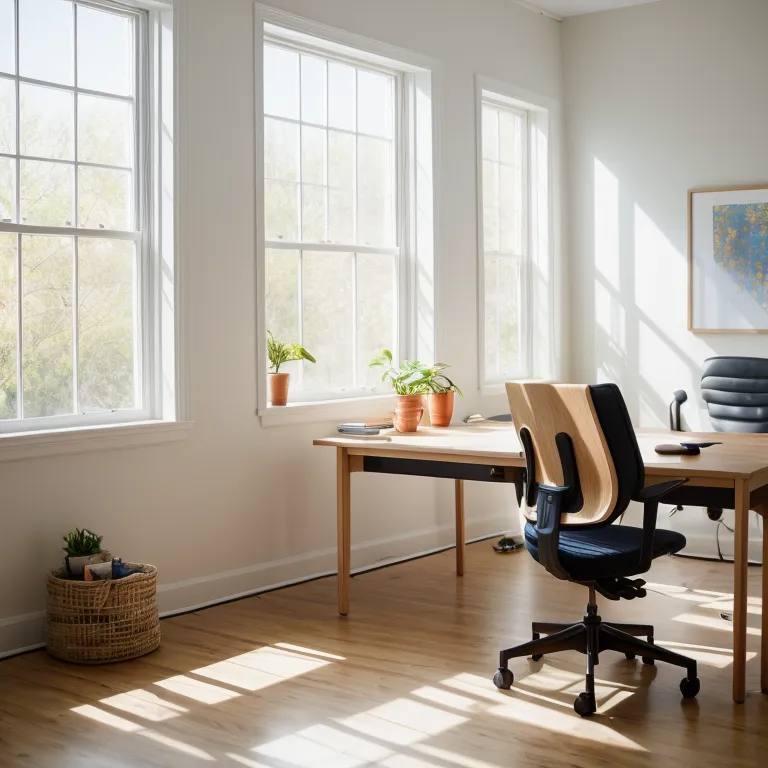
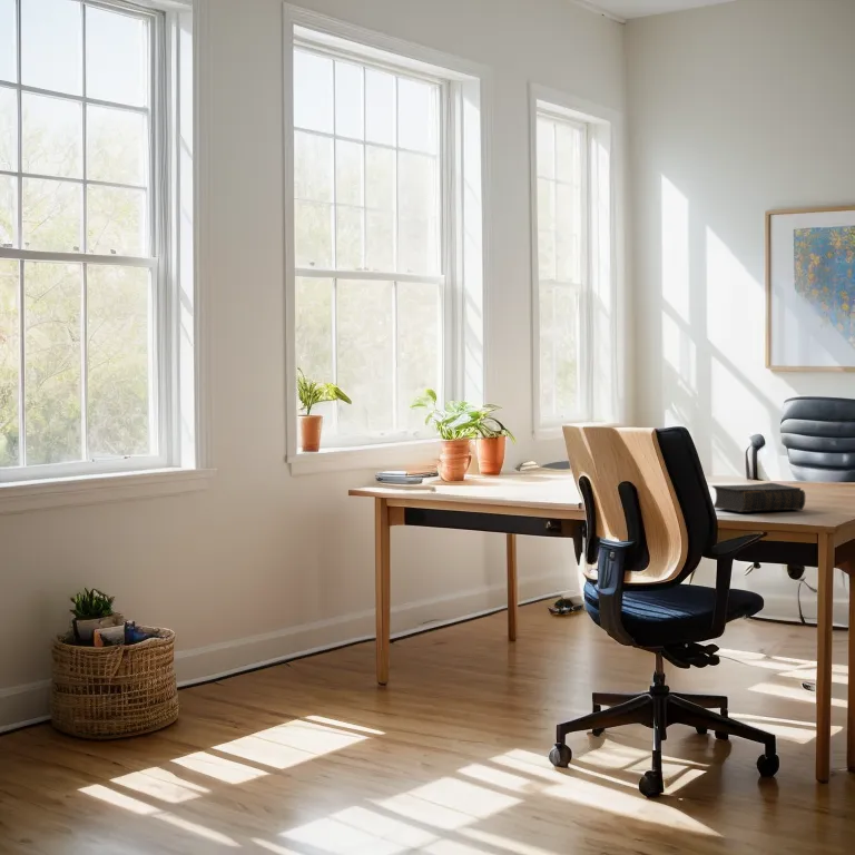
+ book [711,482,806,513]
